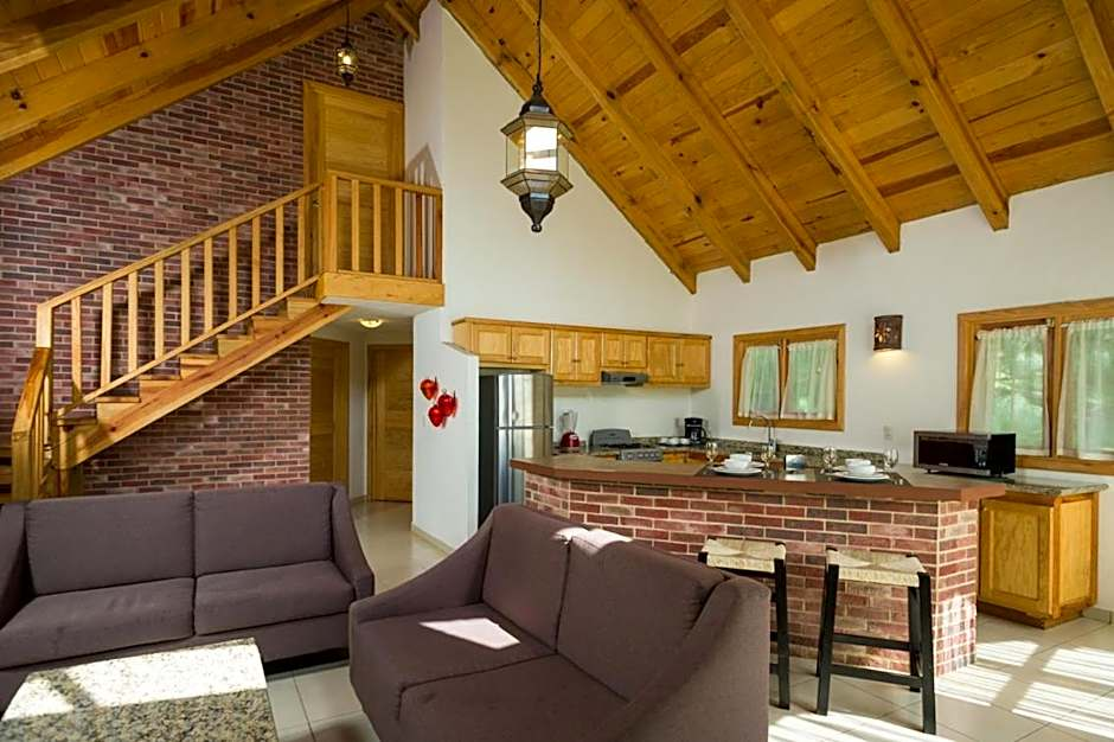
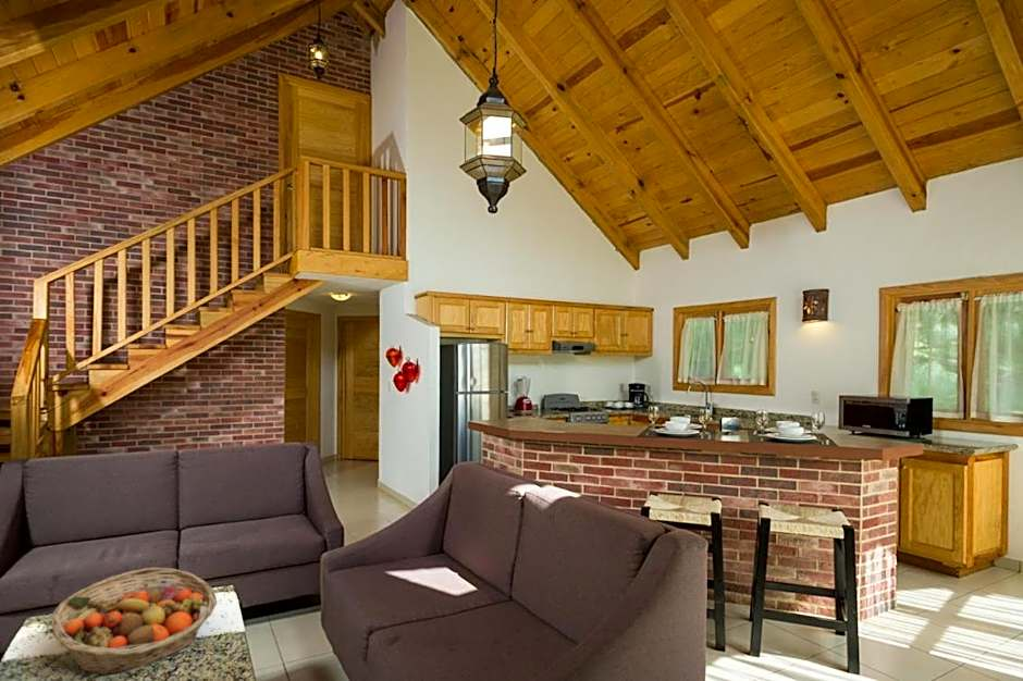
+ fruit basket [50,567,218,674]
